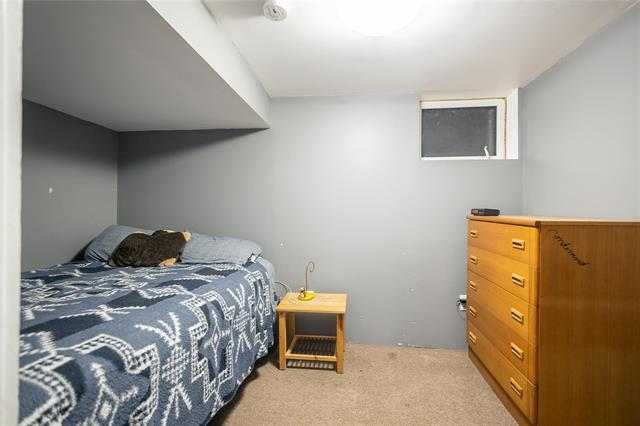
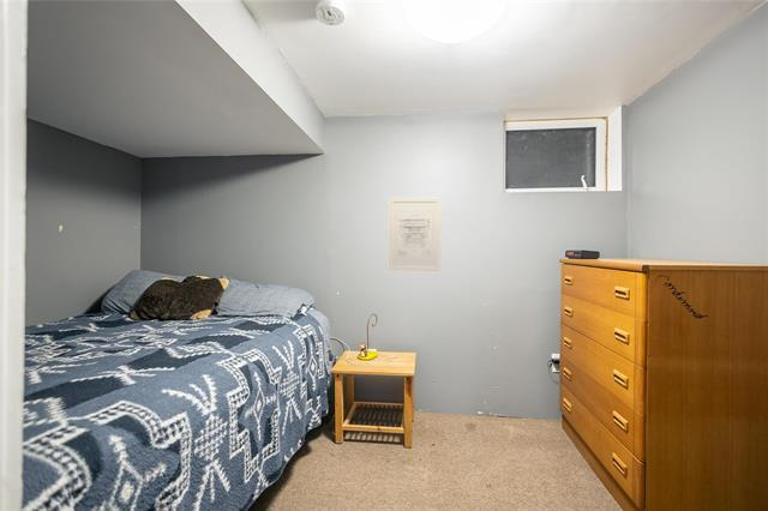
+ wall art [388,197,443,272]
